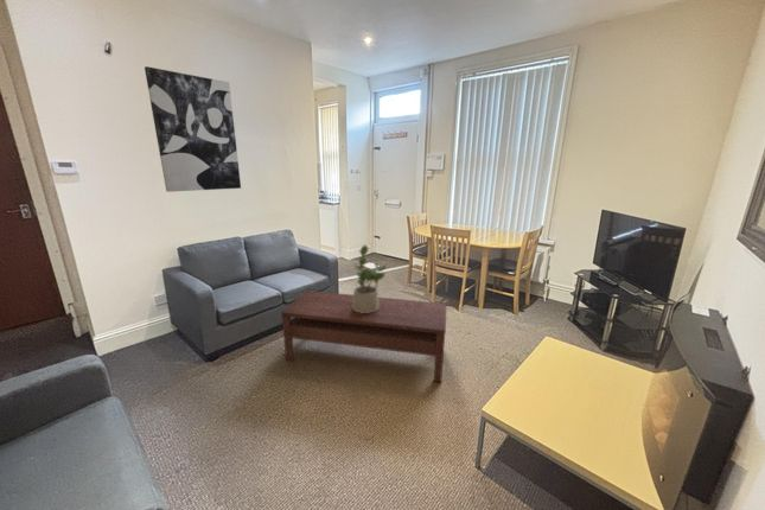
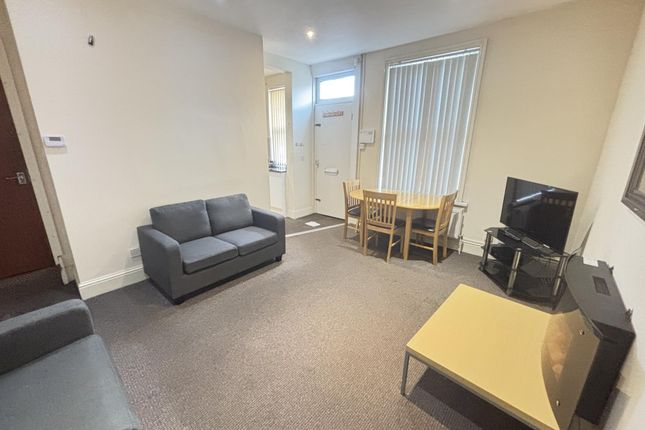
- potted plant [352,244,389,313]
- wall art [144,65,242,193]
- coffee table [280,289,447,383]
